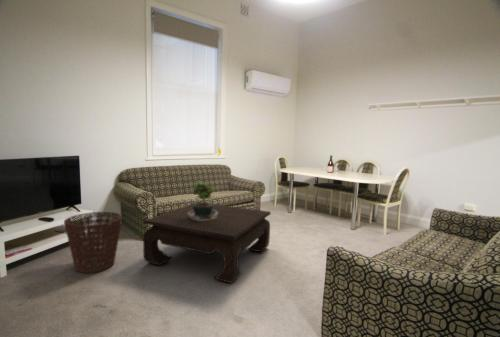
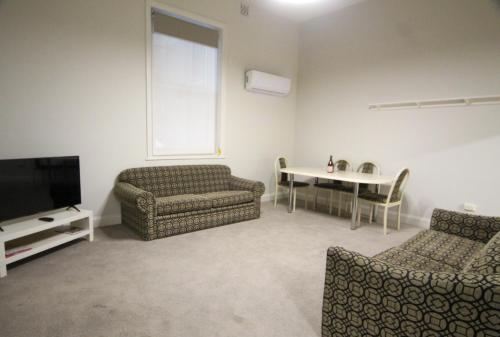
- basket [63,211,123,274]
- potted plant [188,179,217,221]
- coffee table [142,201,272,284]
